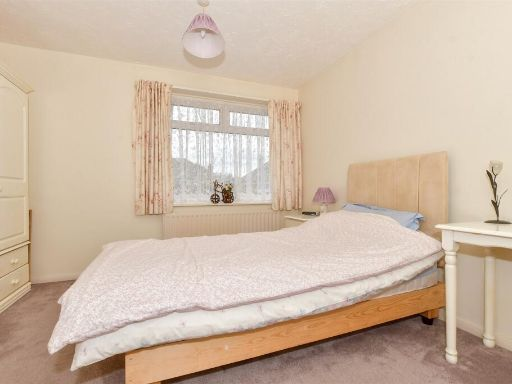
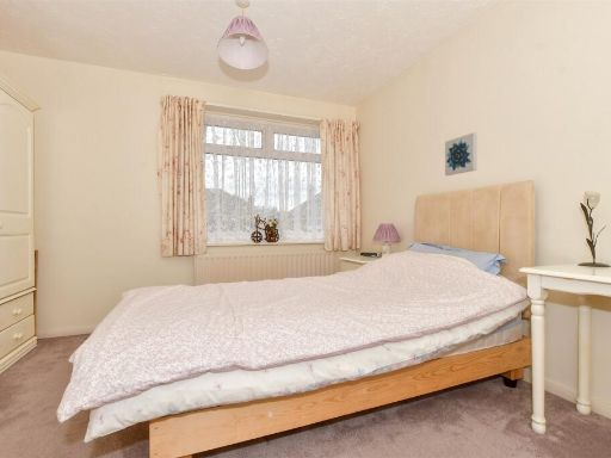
+ wall art [444,131,479,177]
